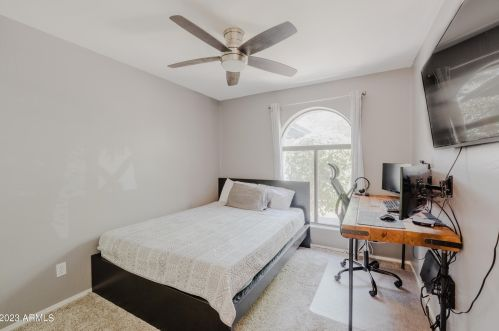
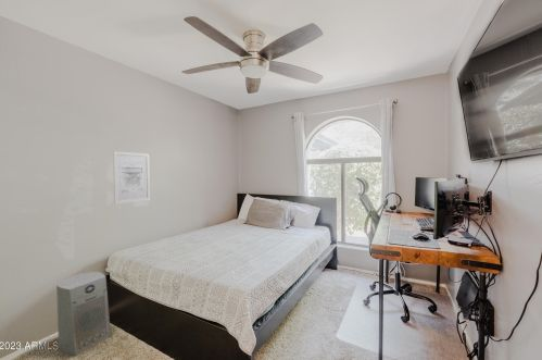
+ fan [55,271,112,357]
+ wall art [112,150,151,206]
